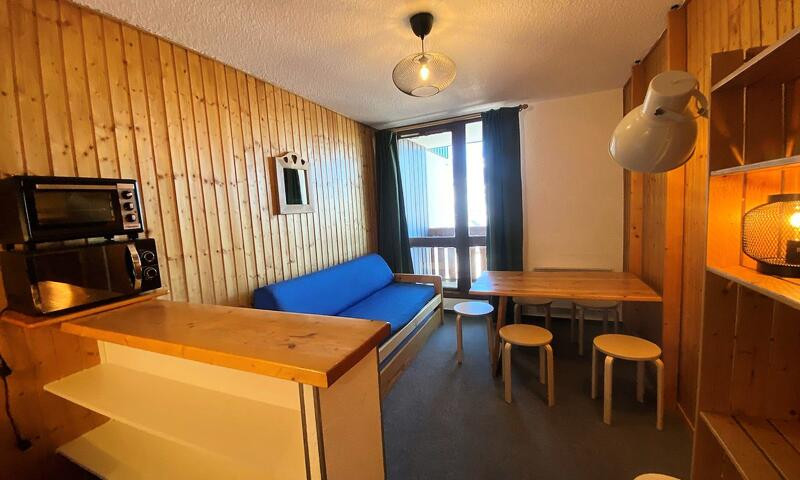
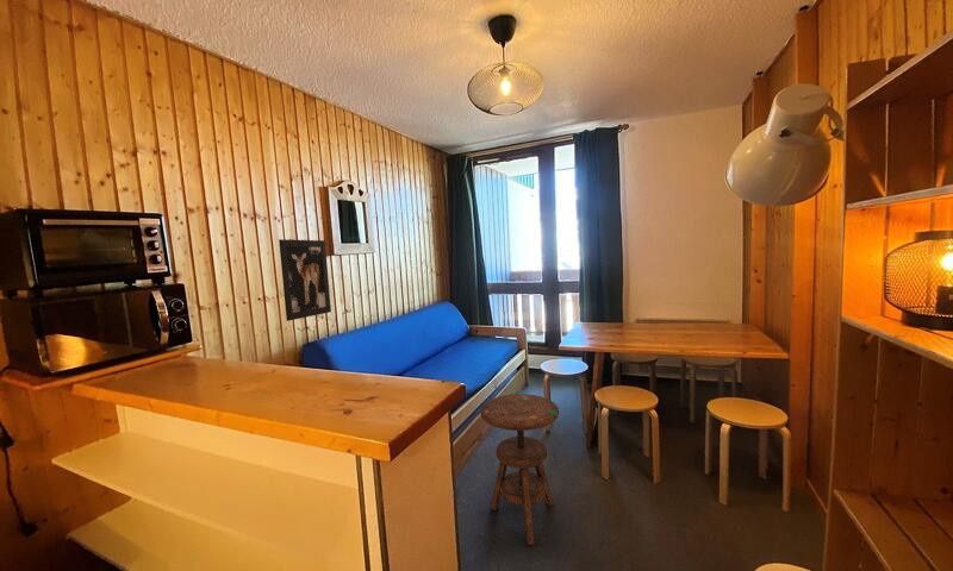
+ wall art [278,238,332,322]
+ side table [479,393,560,547]
